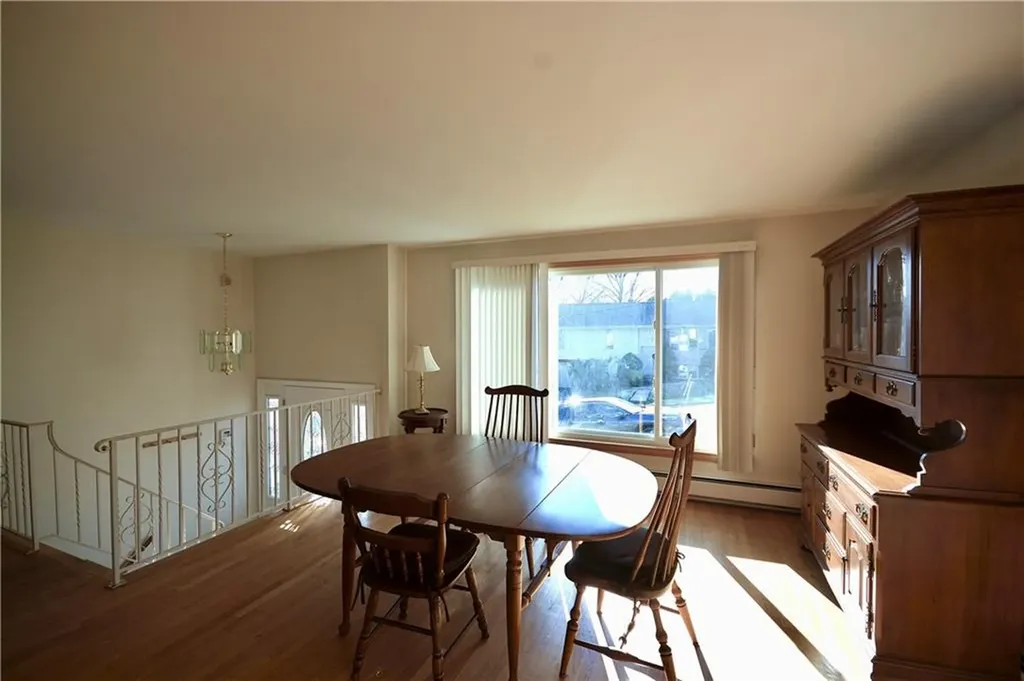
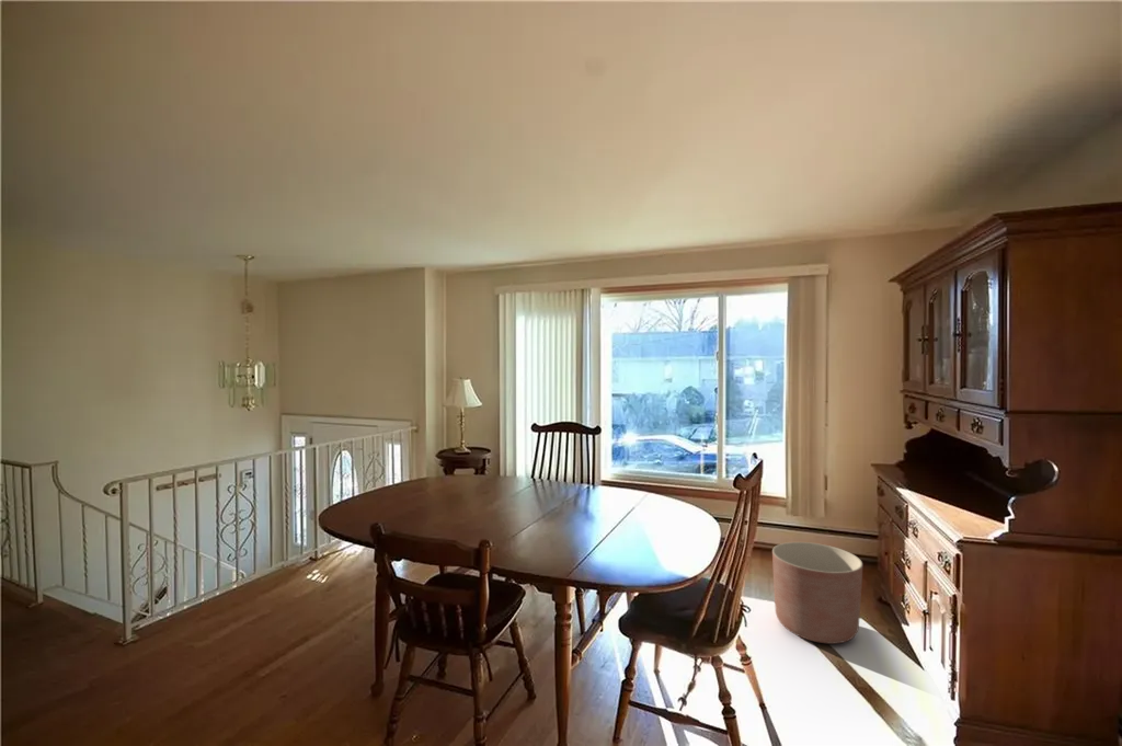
+ planter [771,541,863,645]
